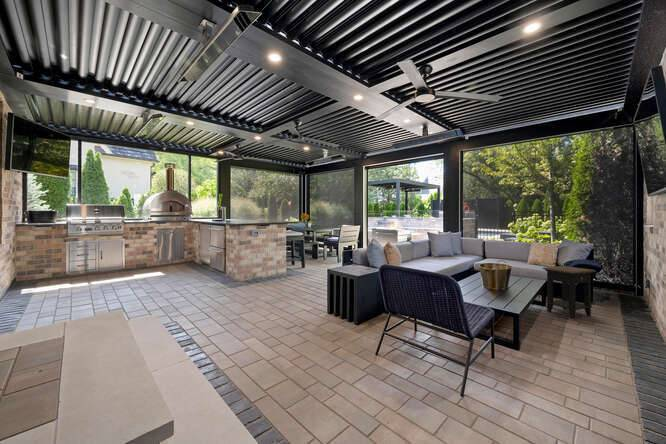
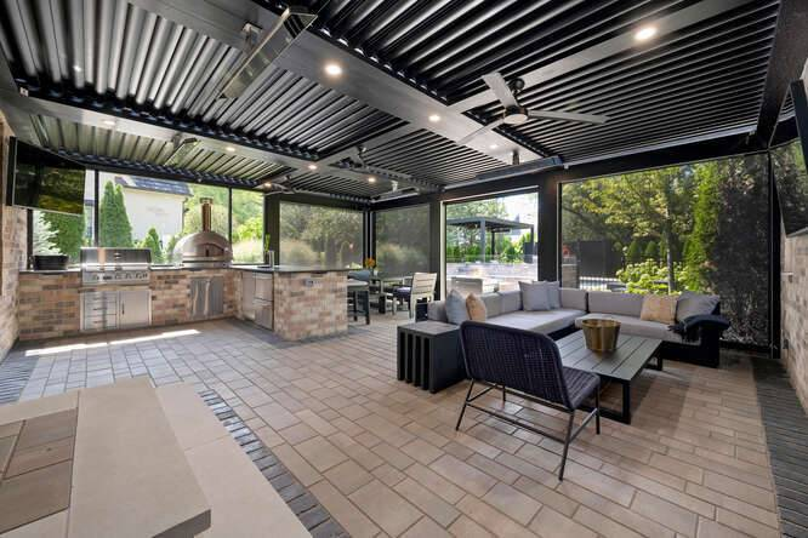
- side table [542,265,597,320]
